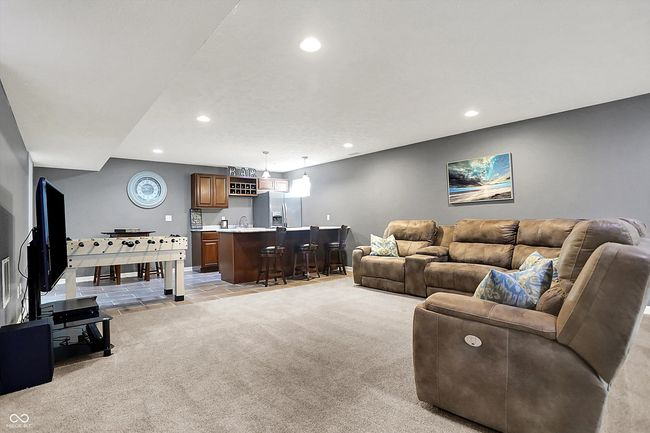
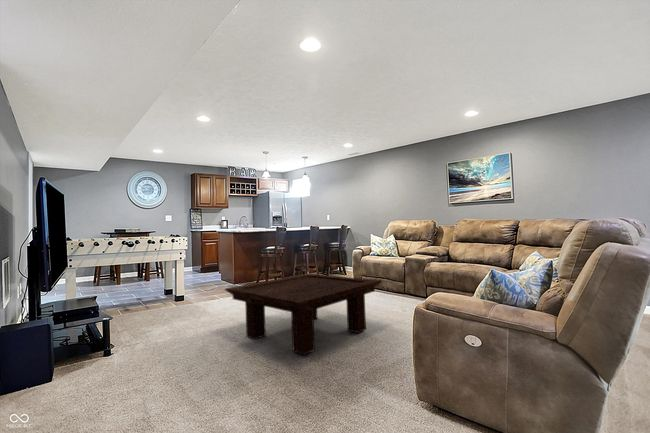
+ coffee table [224,272,383,356]
